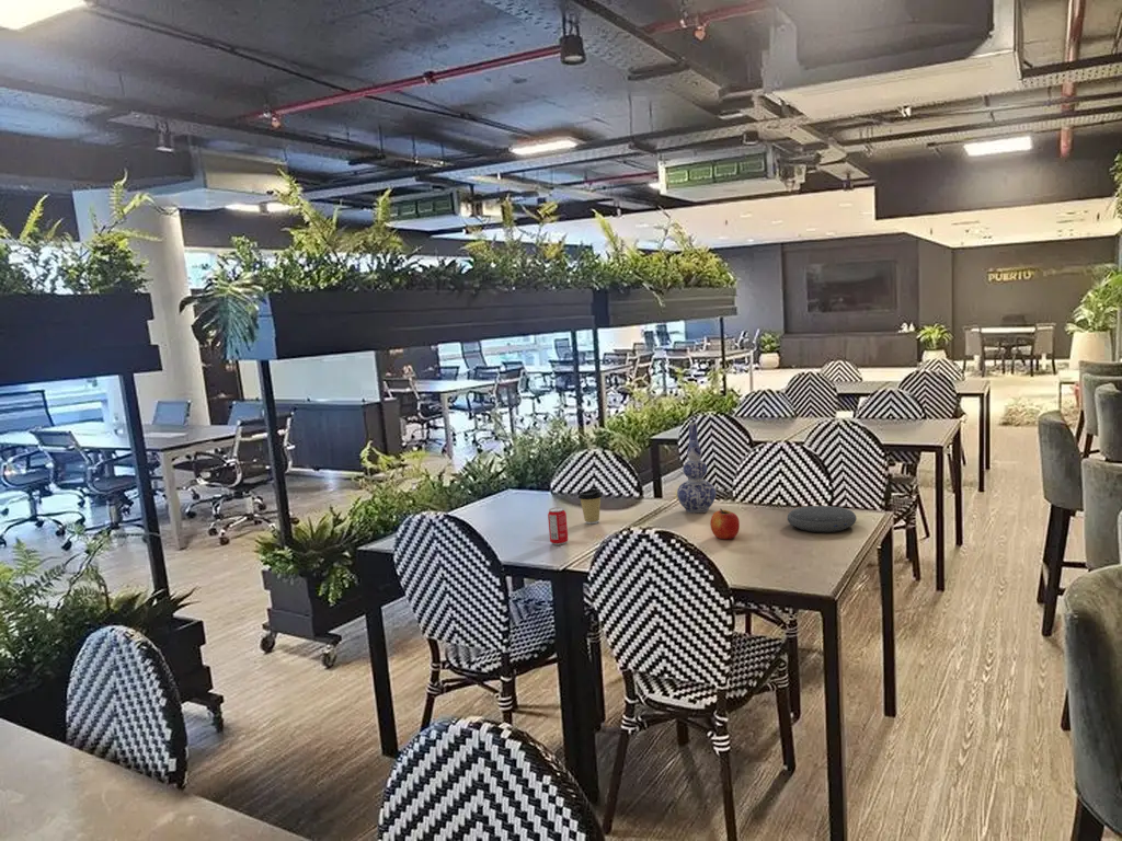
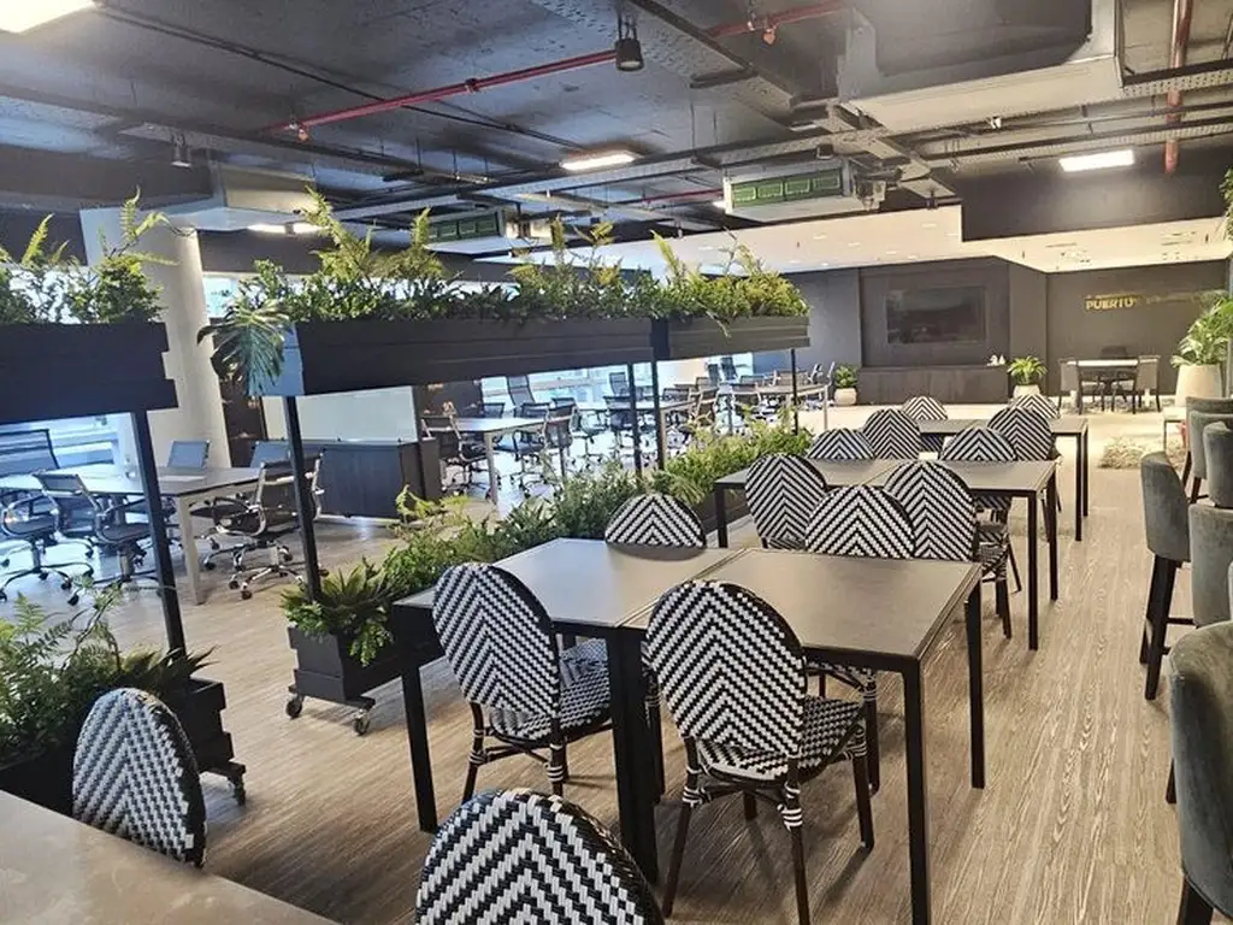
- coffee cup [577,488,603,525]
- beverage can [547,506,569,546]
- speaker [787,505,858,533]
- apple [709,508,741,540]
- vase [676,422,717,514]
